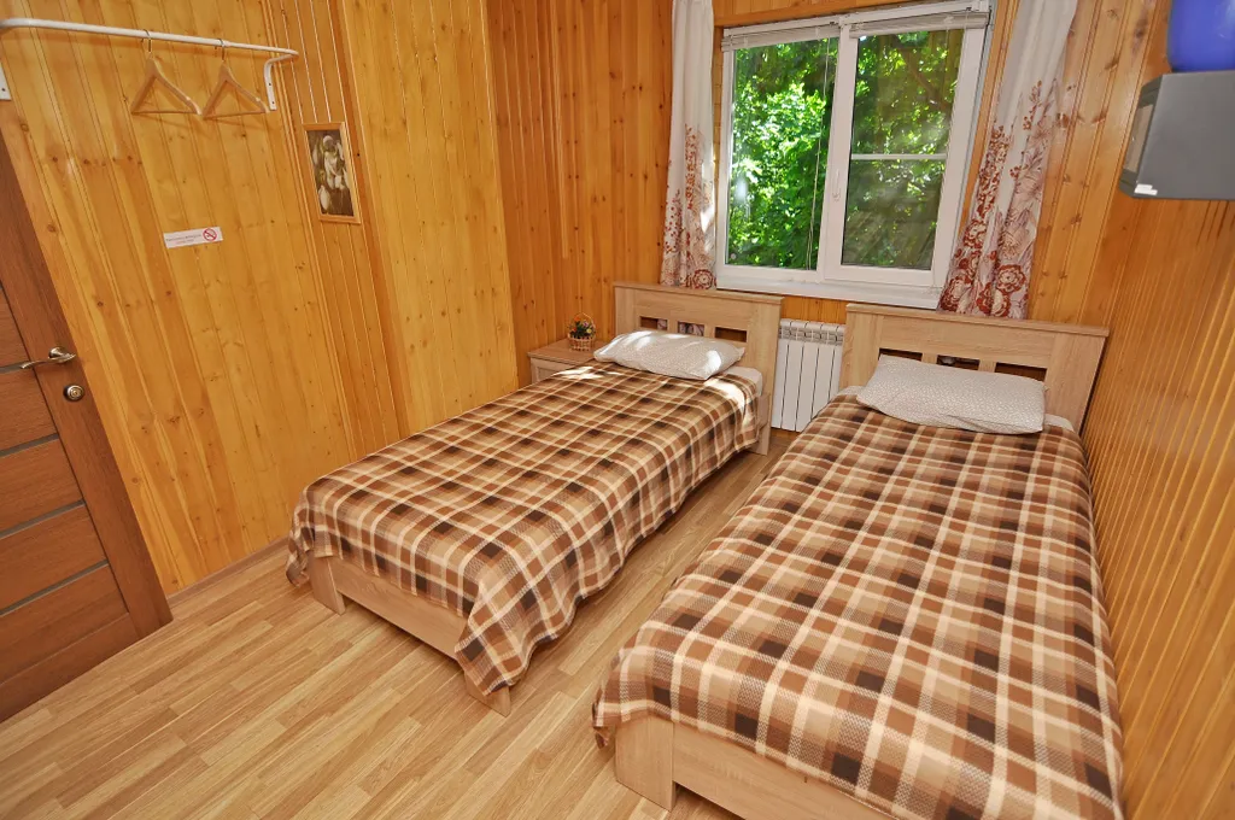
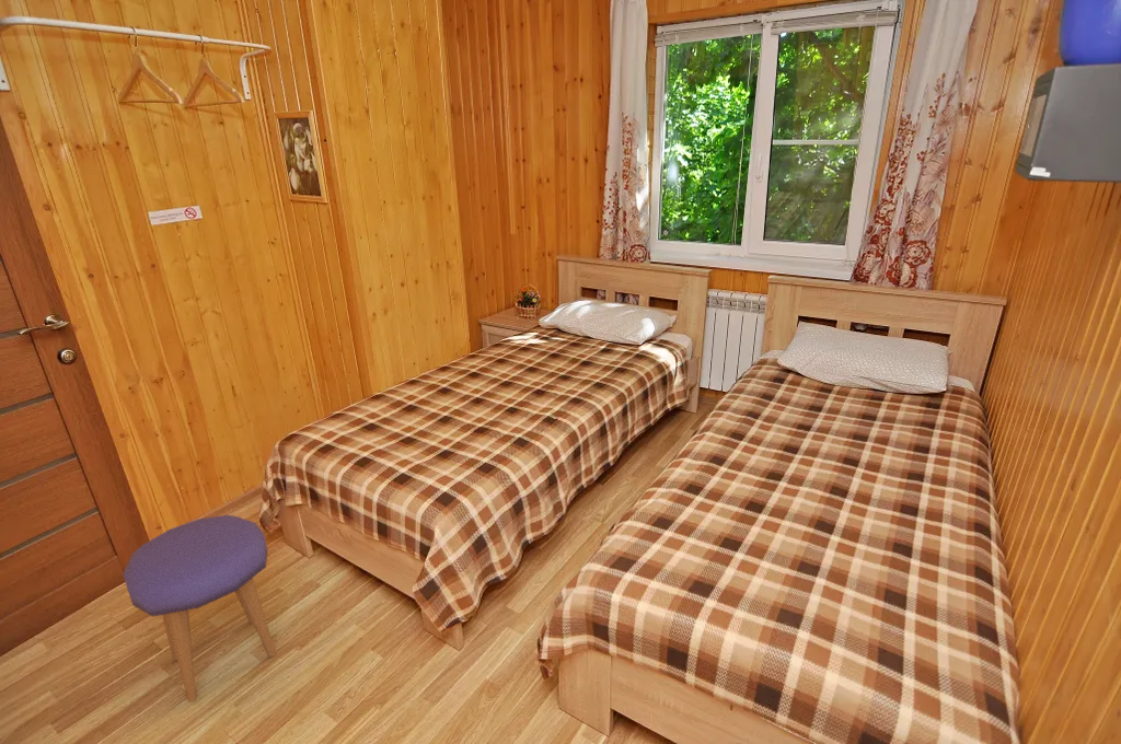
+ stool [122,514,277,704]
